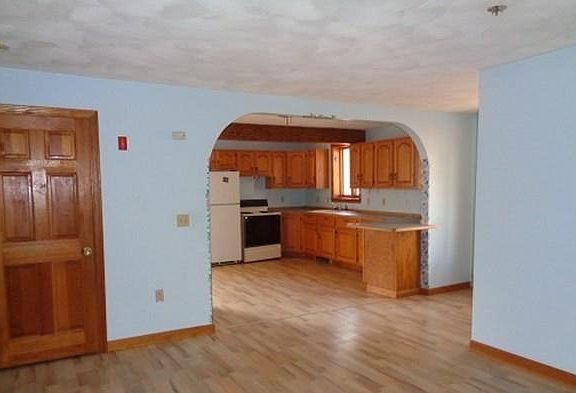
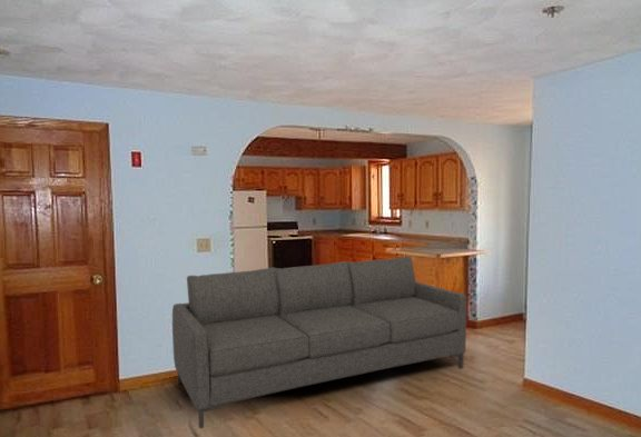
+ sofa [171,255,467,429]
